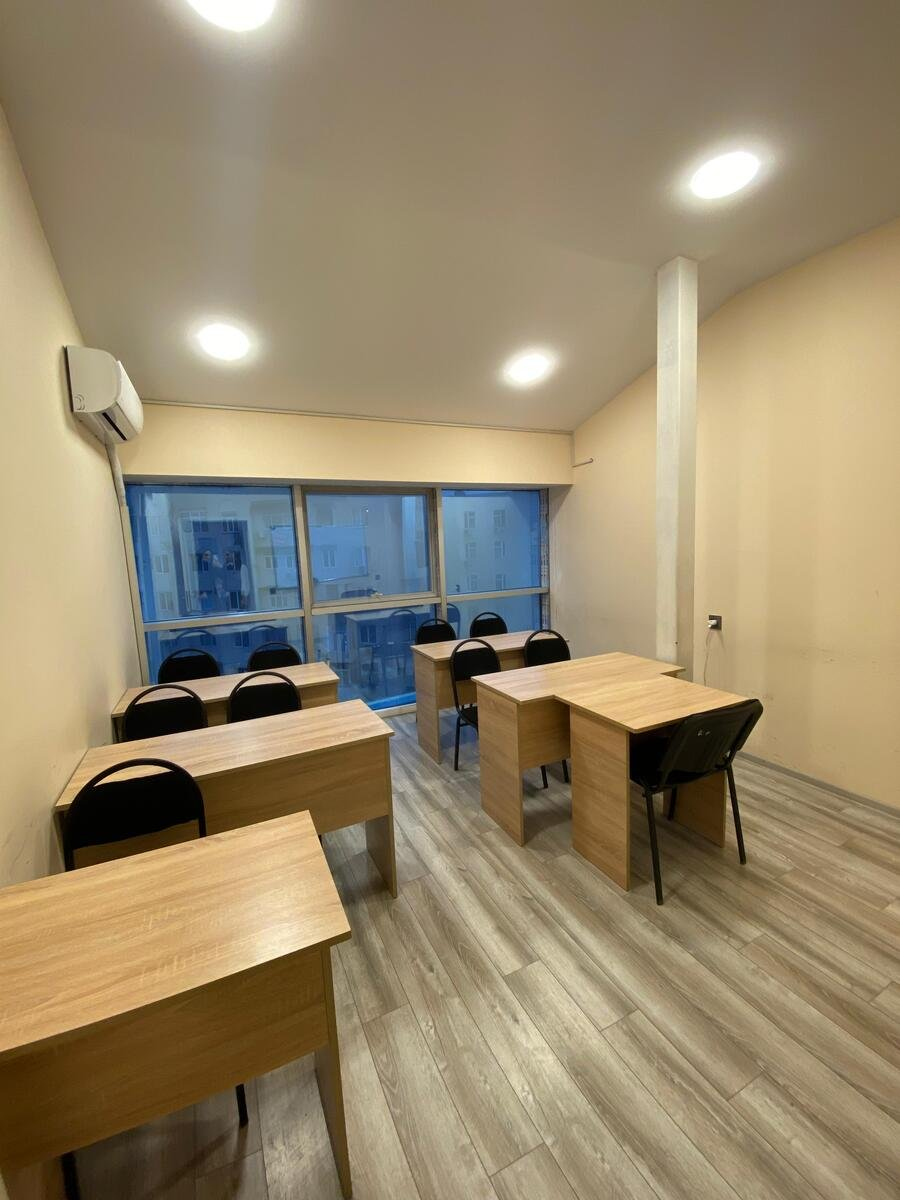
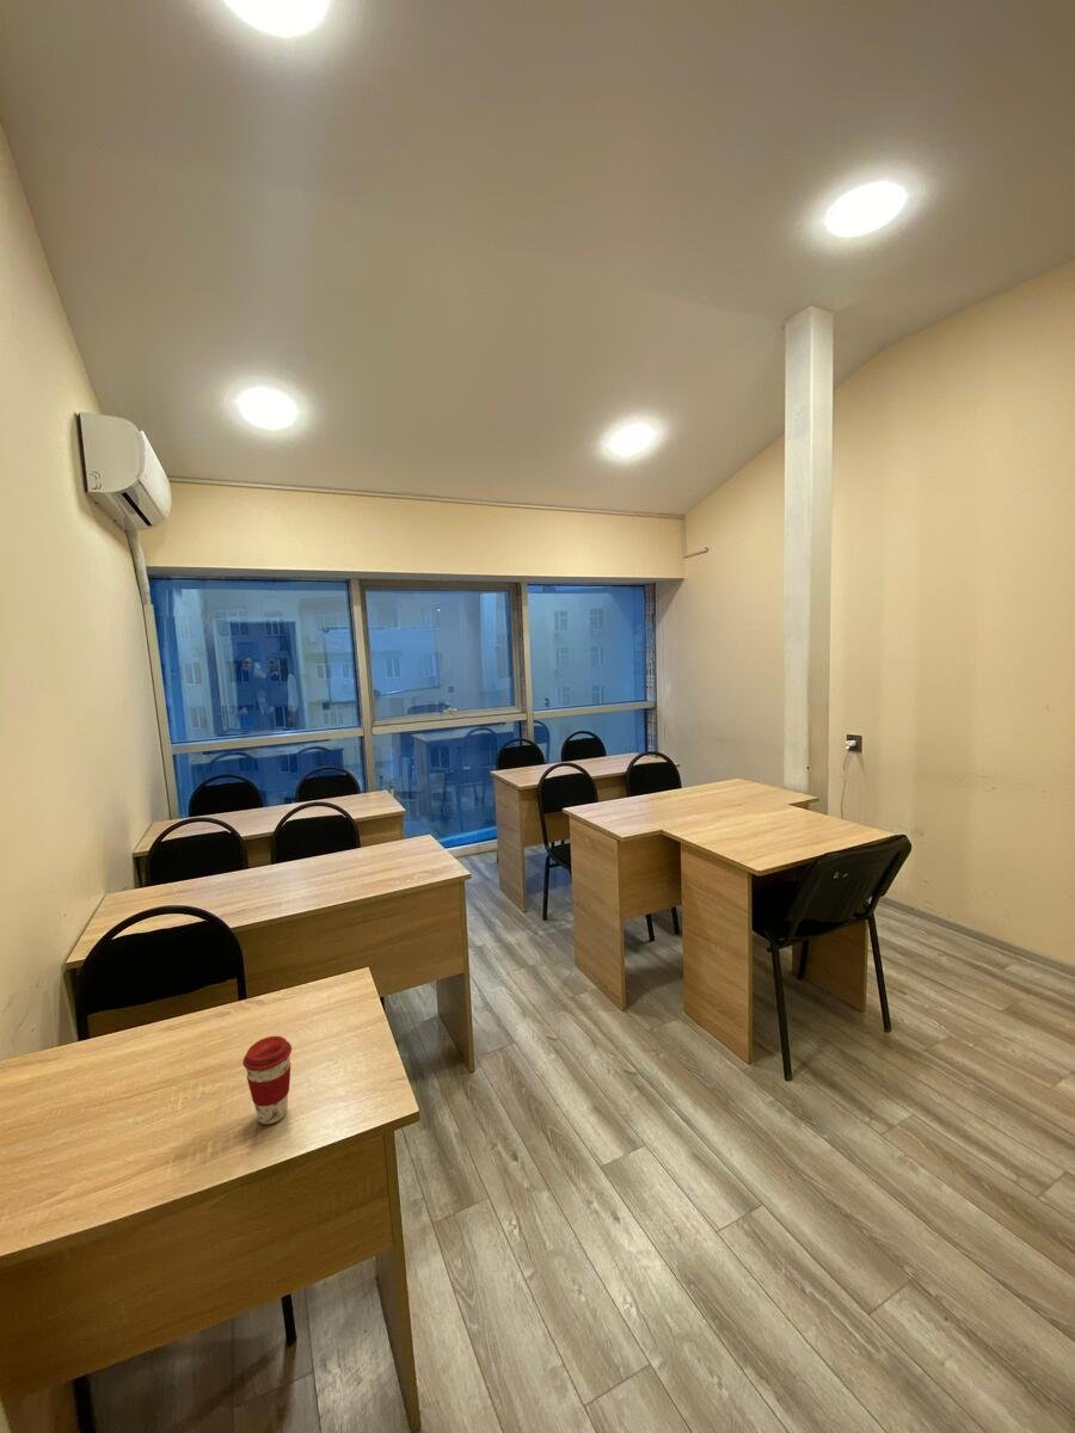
+ coffee cup [241,1035,293,1125]
